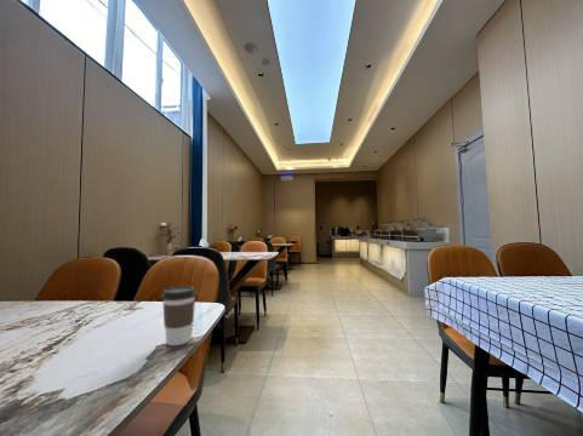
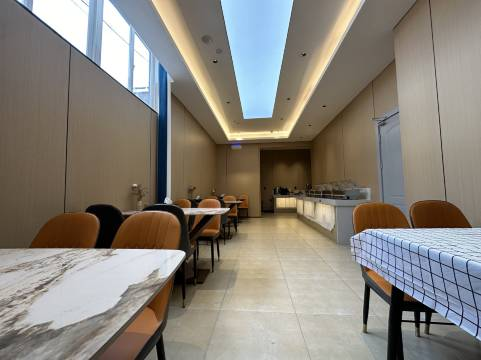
- coffee cup [161,285,198,346]
